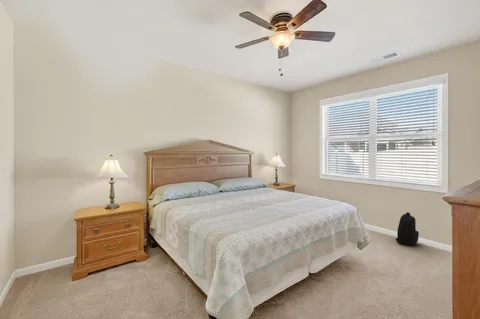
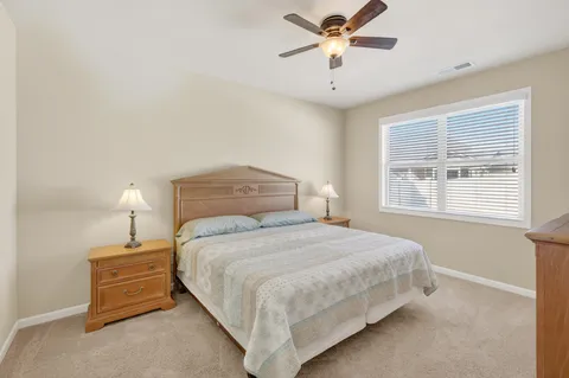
- backpack [395,211,420,247]
